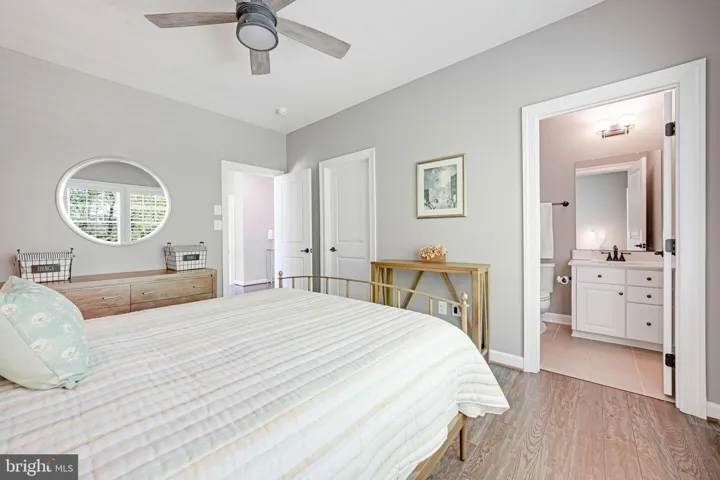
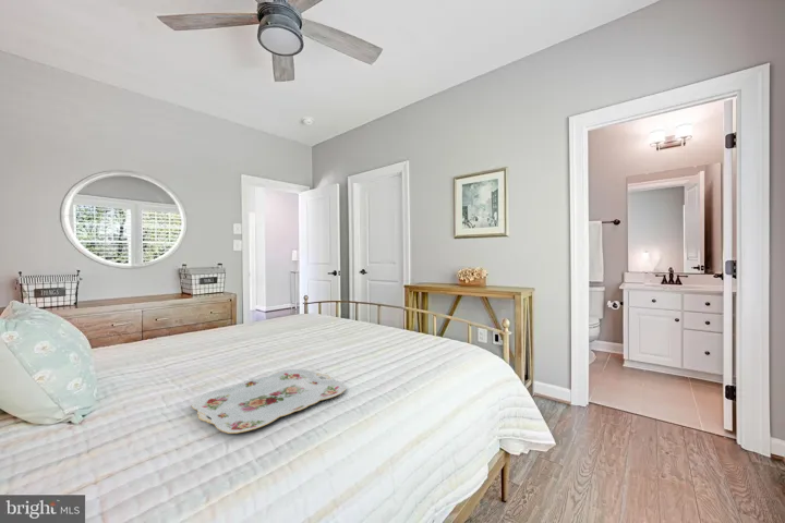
+ serving tray [190,368,347,435]
